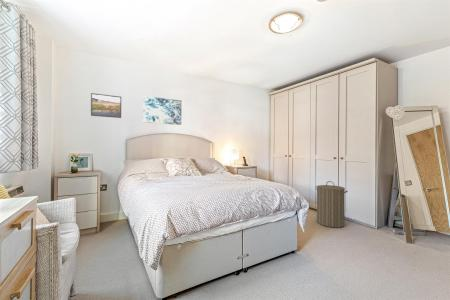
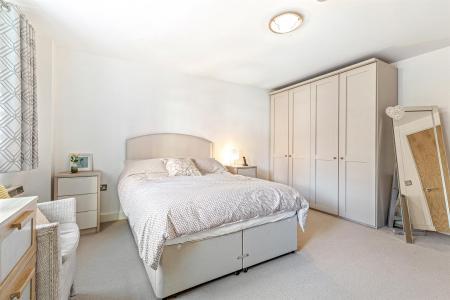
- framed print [90,92,122,119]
- wall art [142,95,182,126]
- laundry hamper [314,180,349,229]
